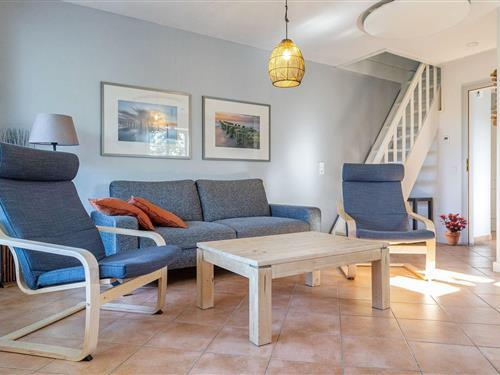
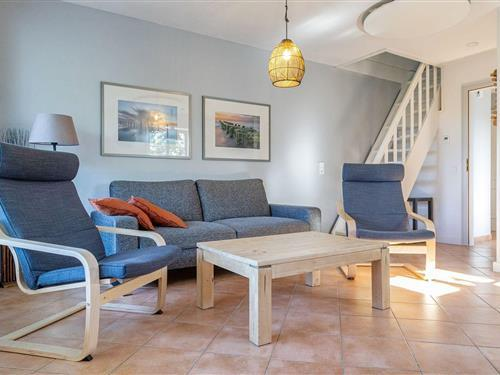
- potted plant [437,212,469,246]
